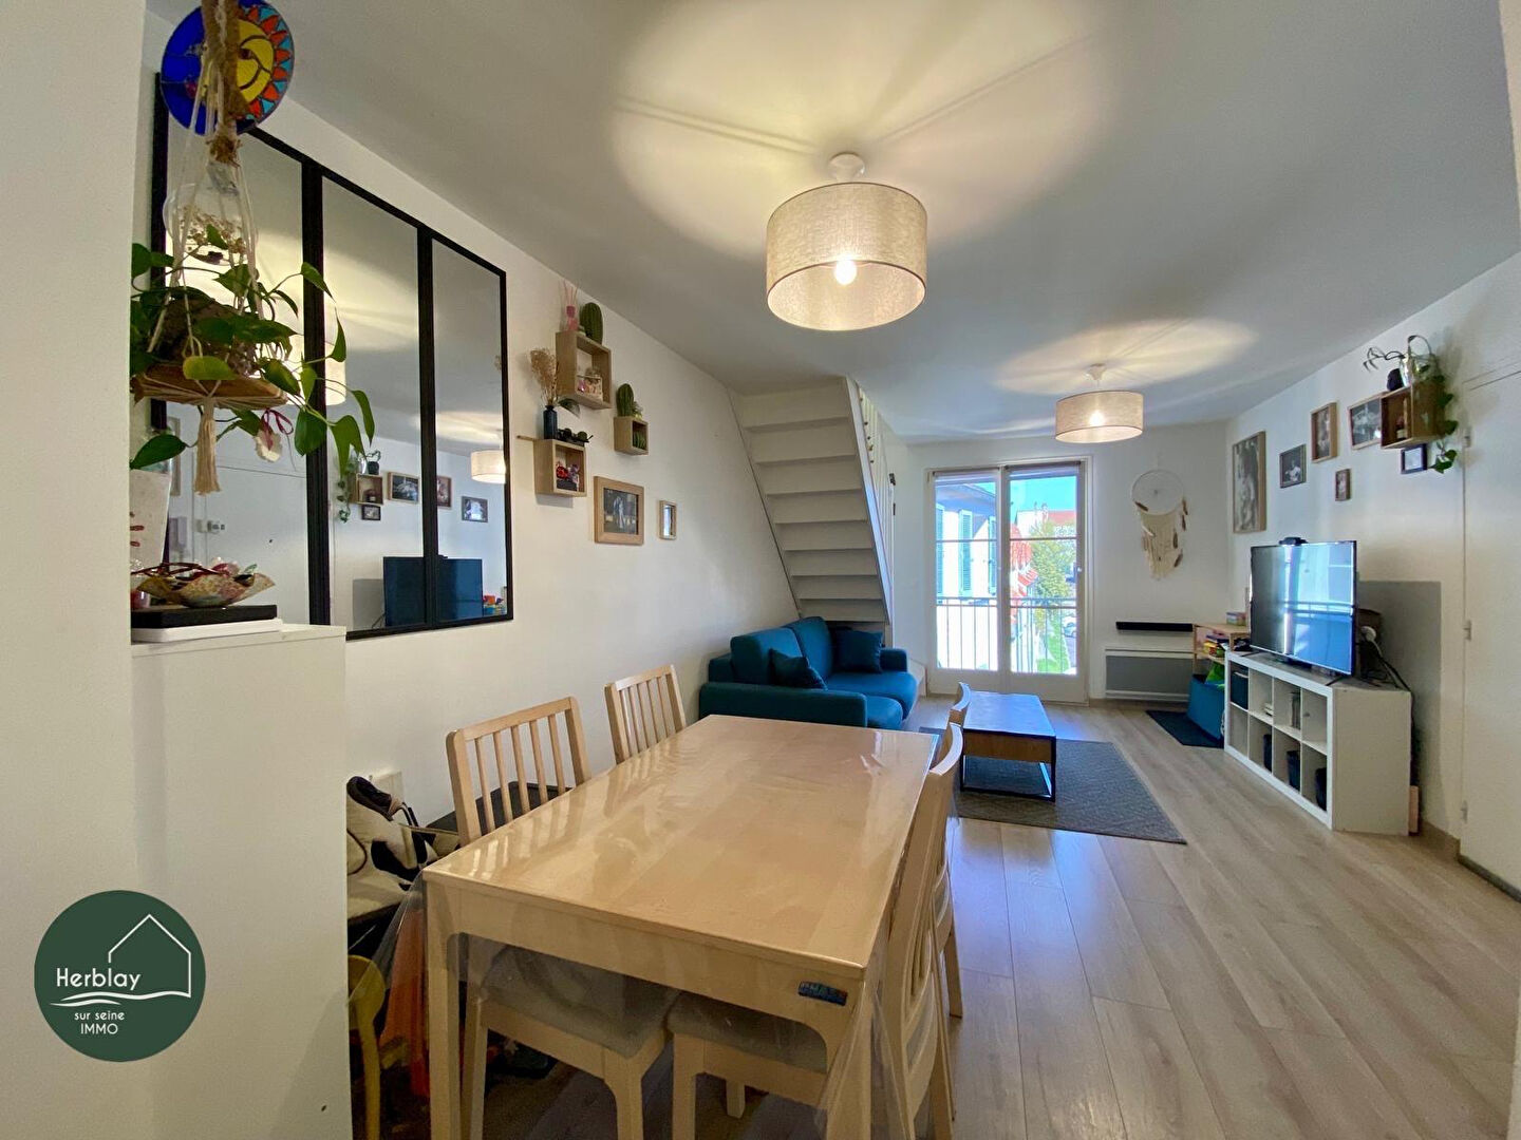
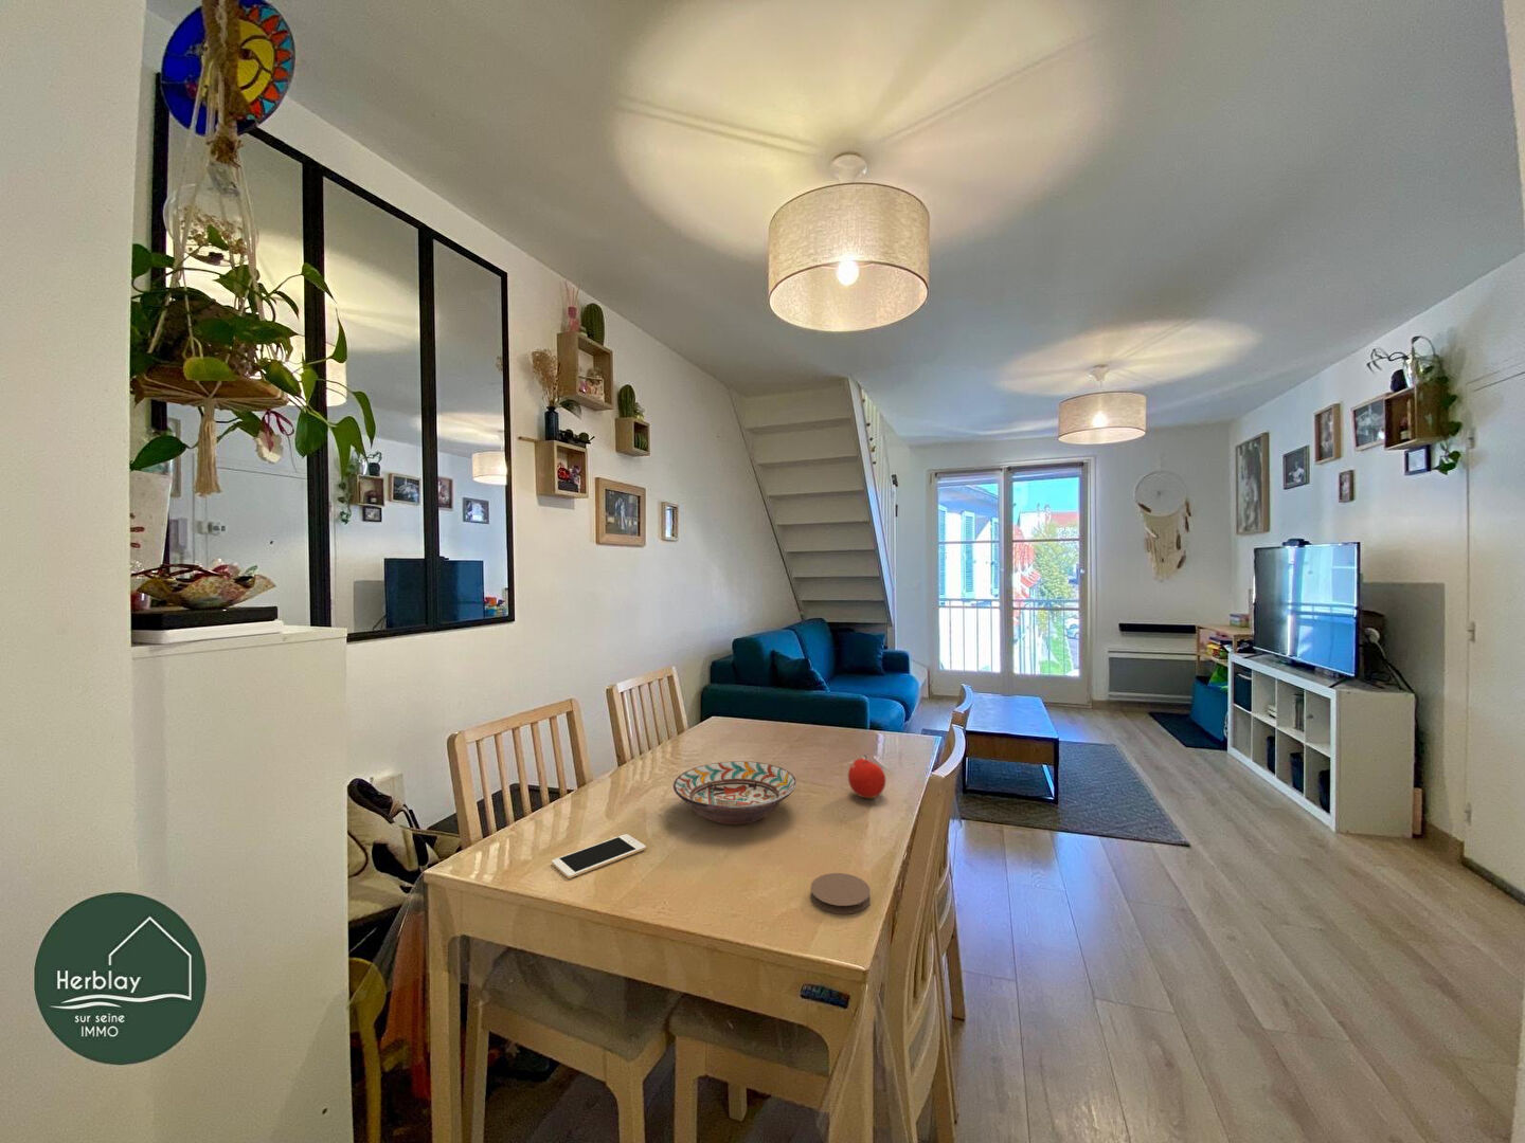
+ decorative bowl [672,760,797,826]
+ cell phone [551,833,647,880]
+ fruit [848,754,886,800]
+ coaster [811,872,872,915]
